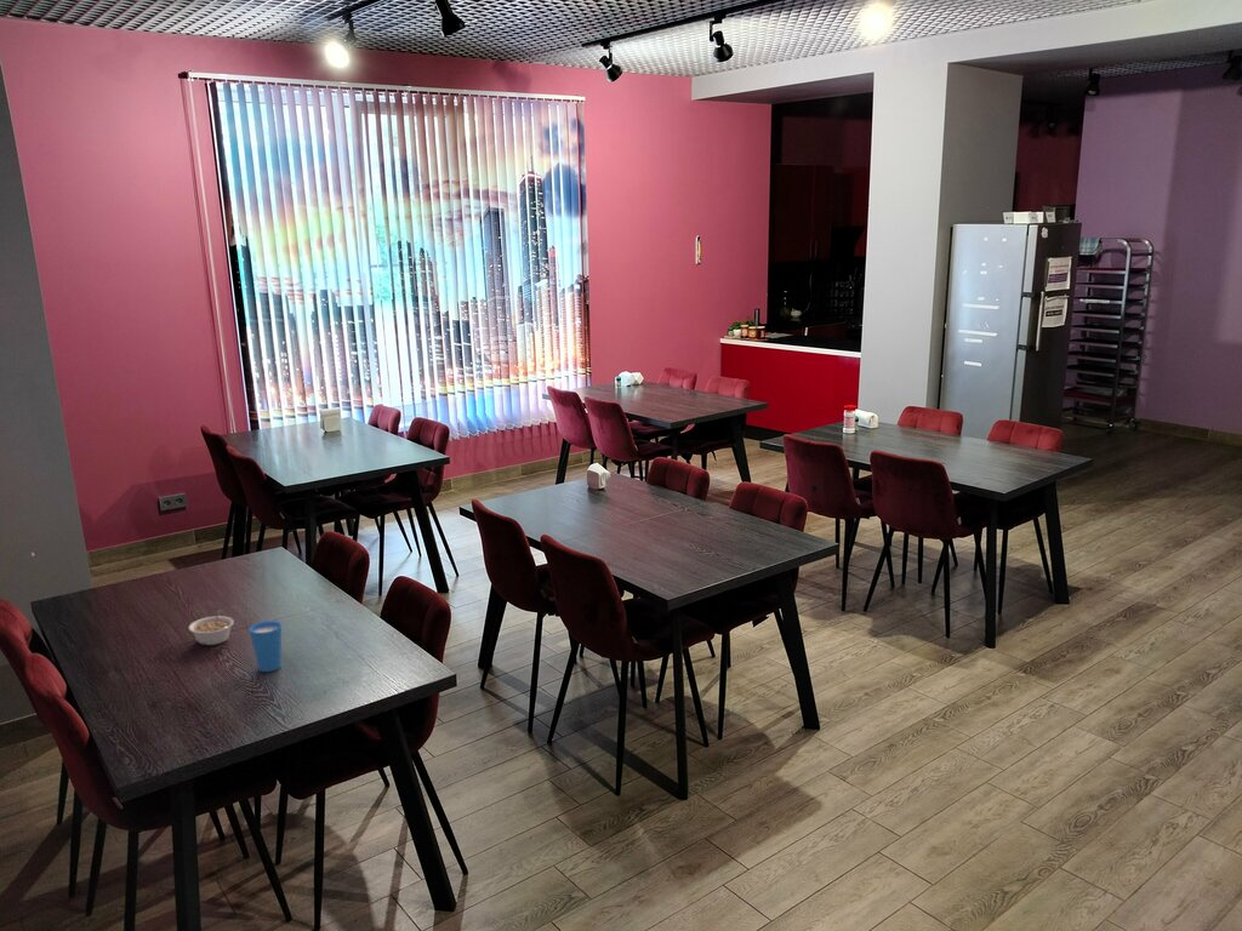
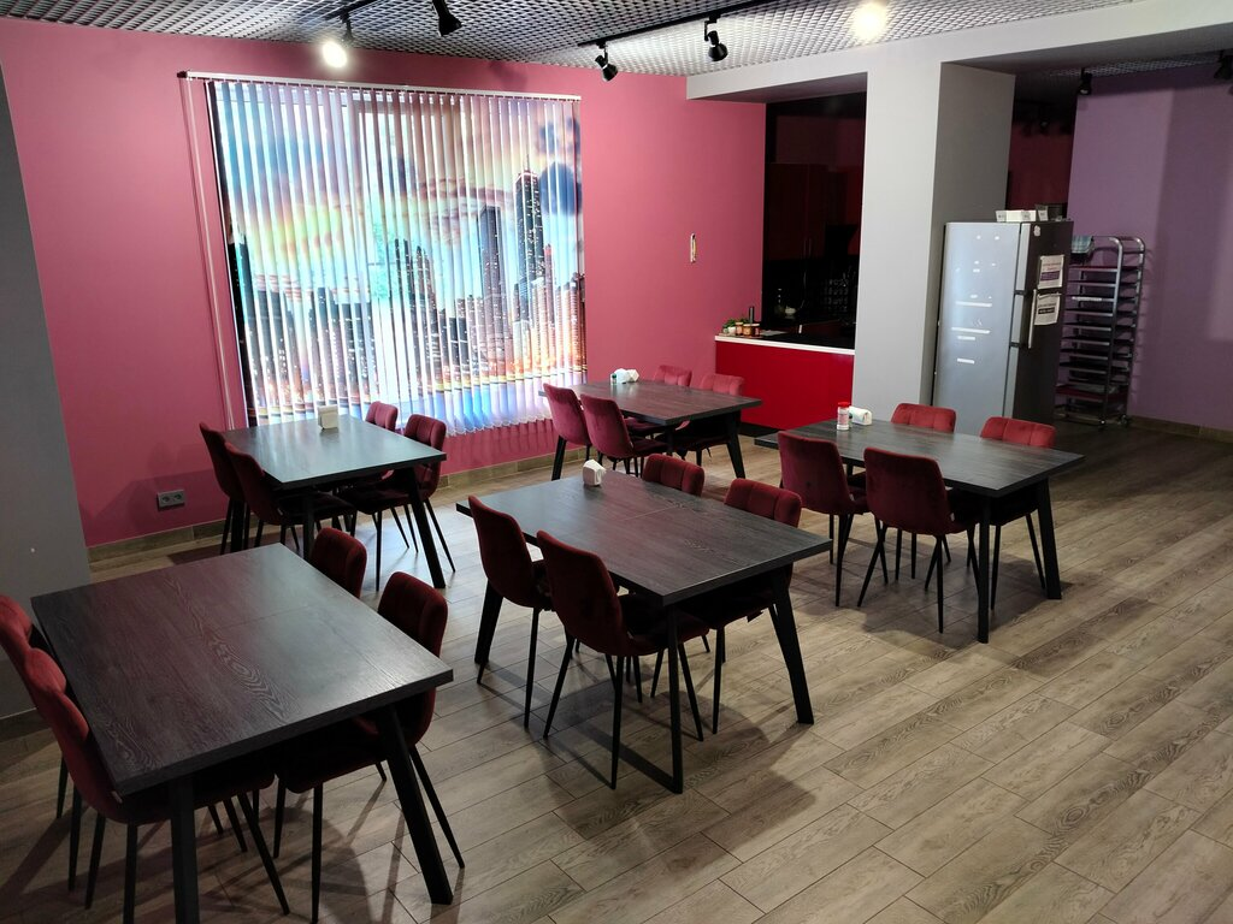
- cup [249,619,283,673]
- legume [188,609,235,646]
